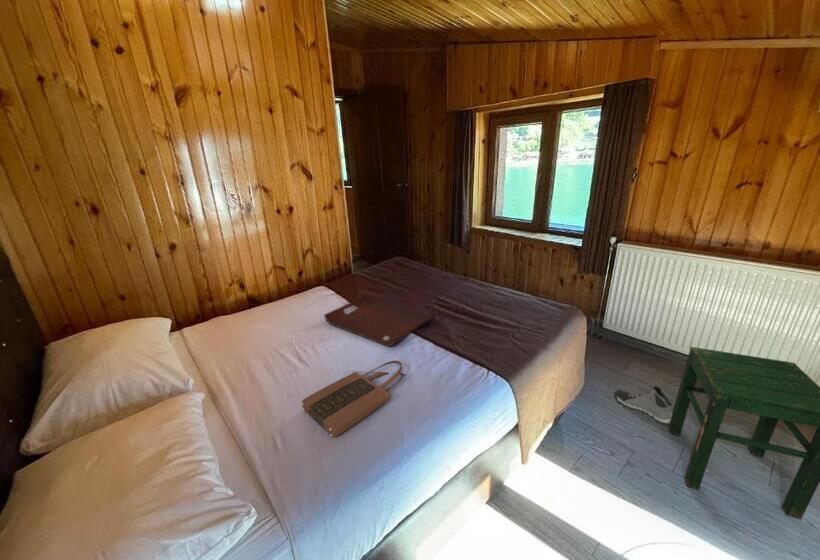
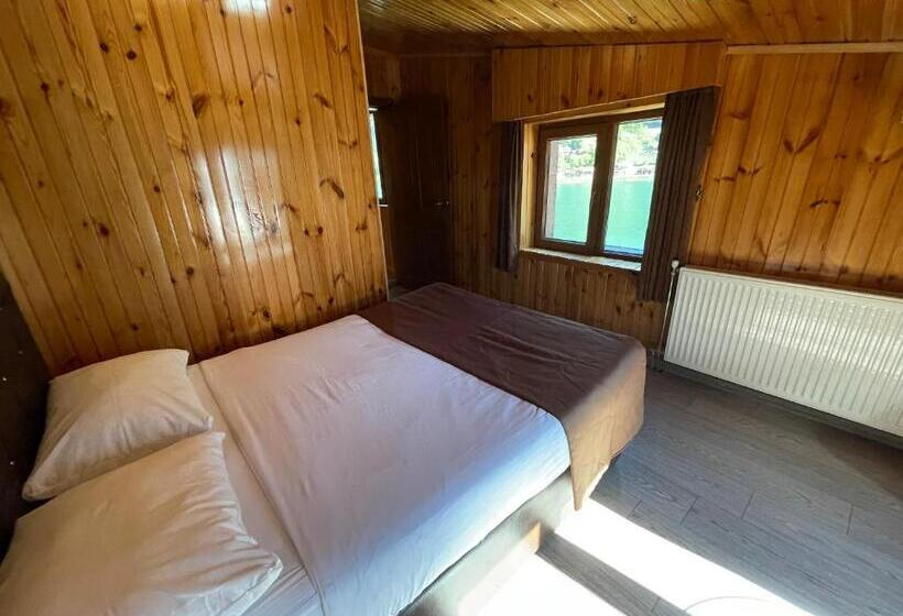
- stool [667,346,820,520]
- sneaker [613,385,675,425]
- serving tray [323,293,438,348]
- tote bag [301,360,404,438]
